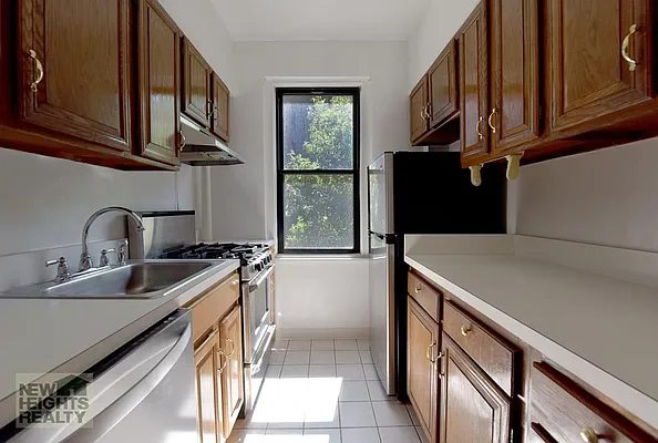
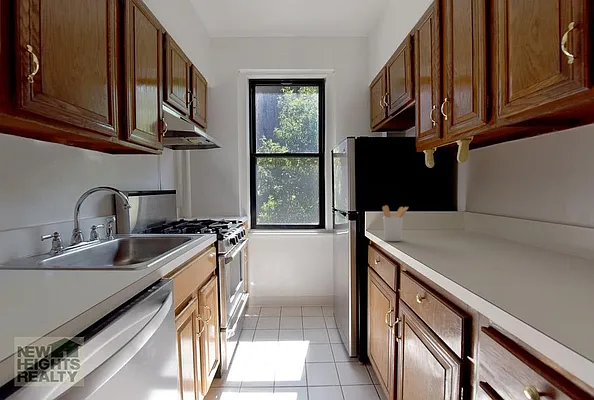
+ utensil holder [381,204,409,242]
